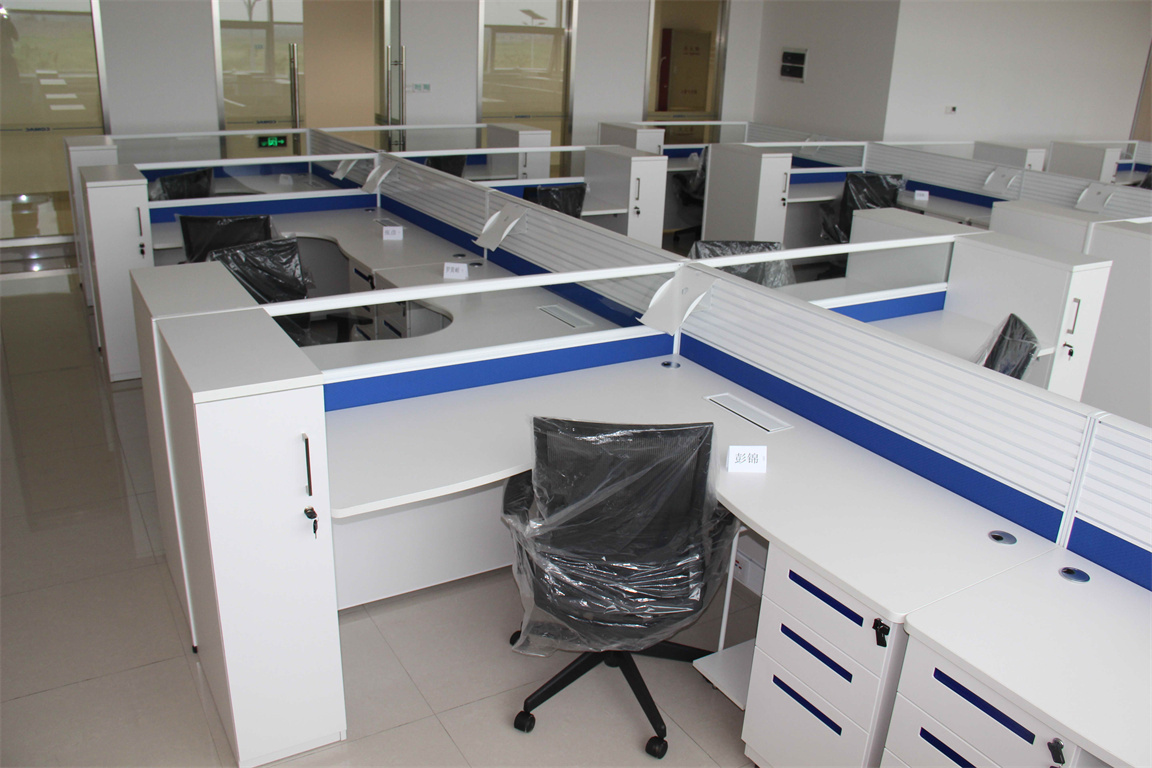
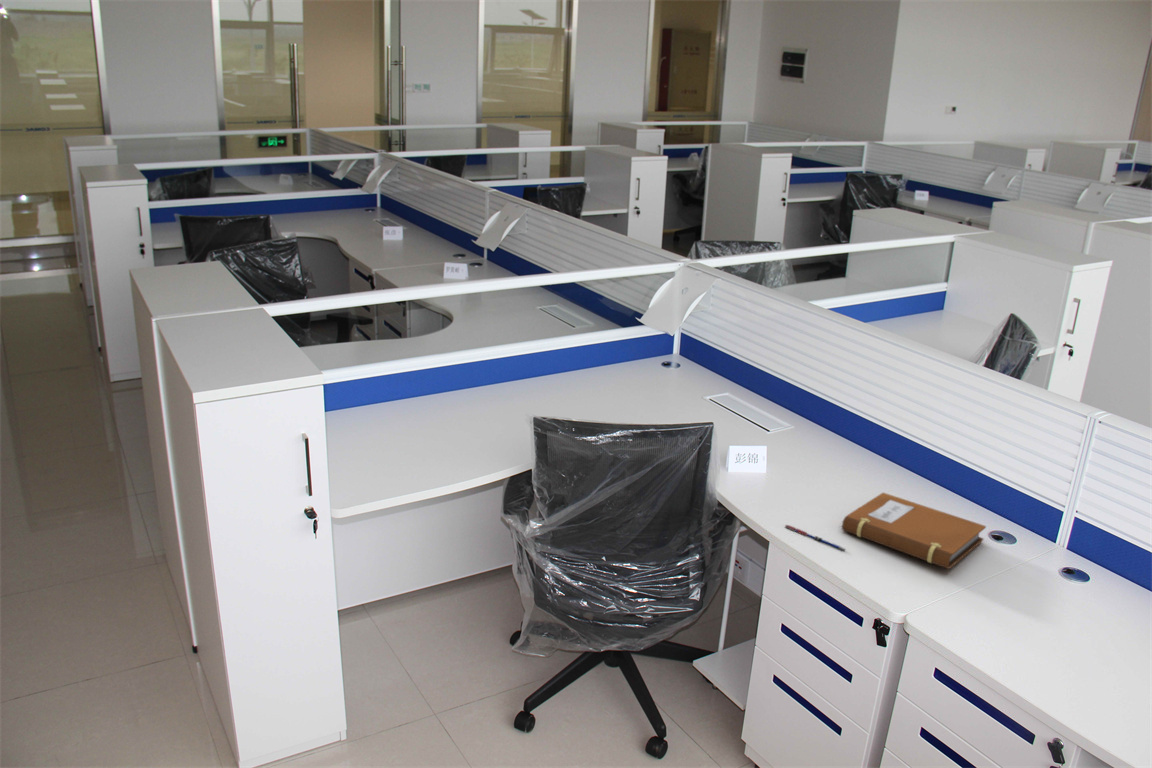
+ notebook [840,492,987,570]
+ pen [784,524,846,551]
